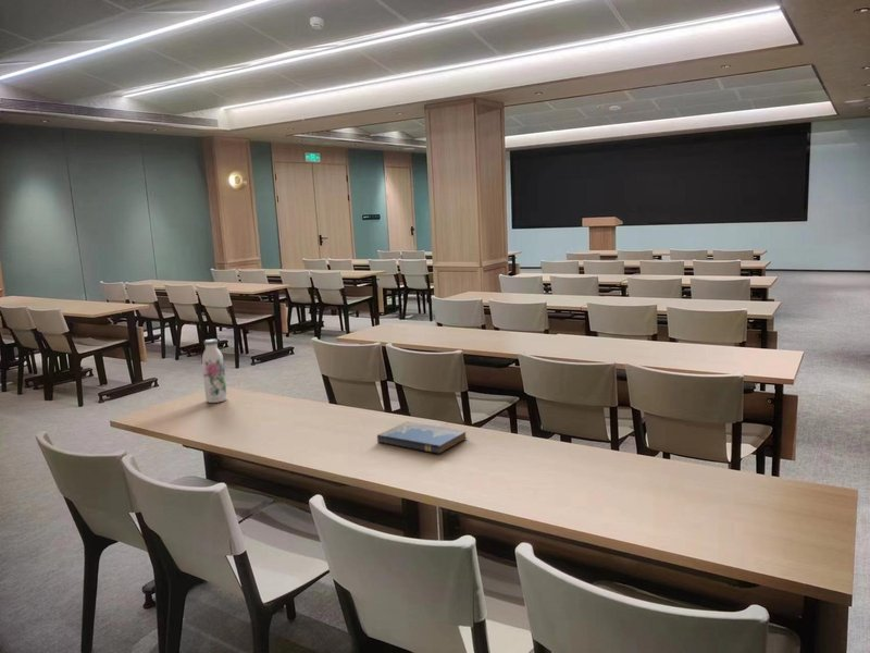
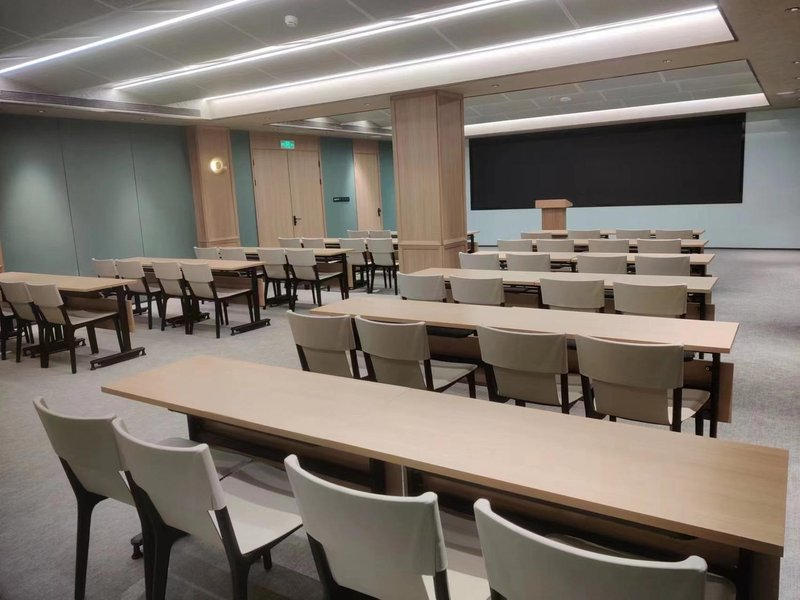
- water bottle [201,338,228,404]
- hardcover book [376,420,468,455]
